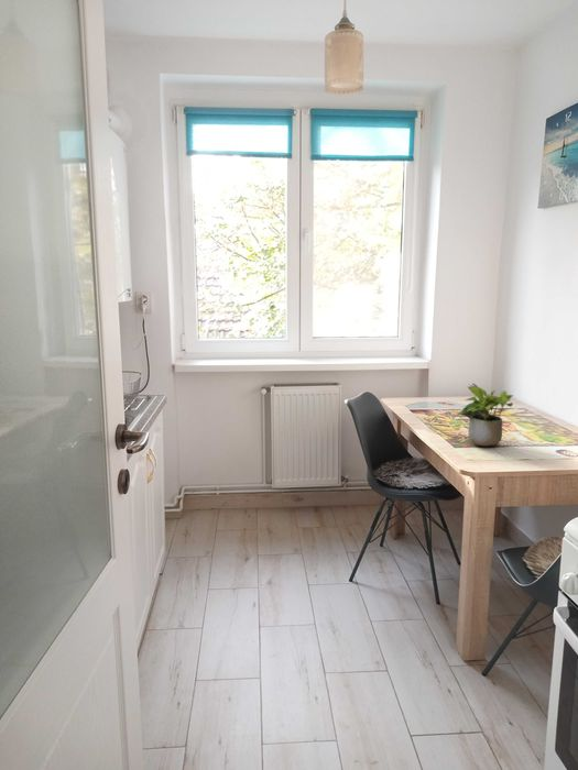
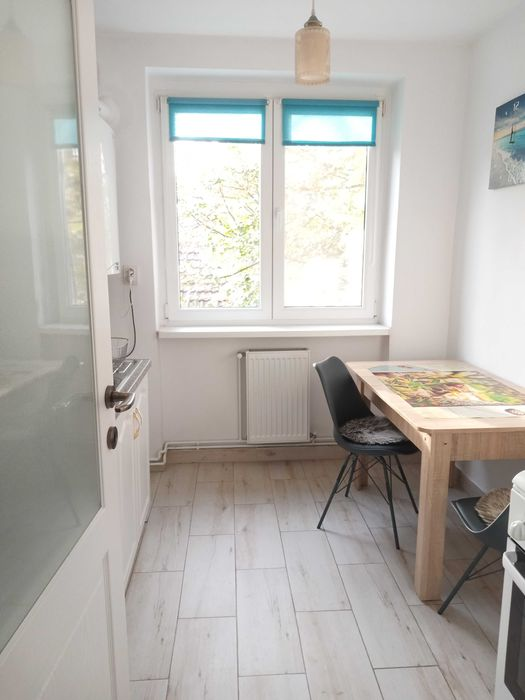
- potted plant [454,383,514,447]
